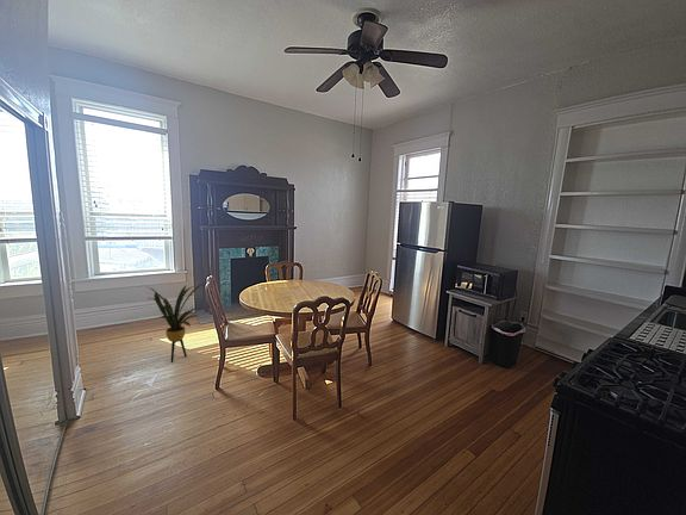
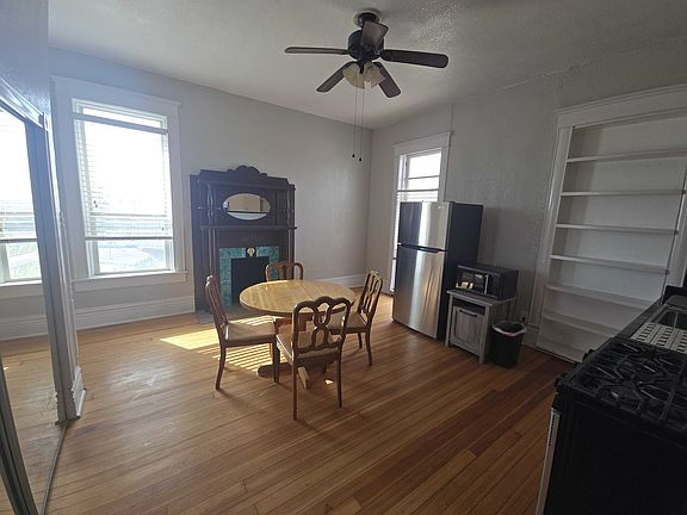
- house plant [146,281,207,364]
